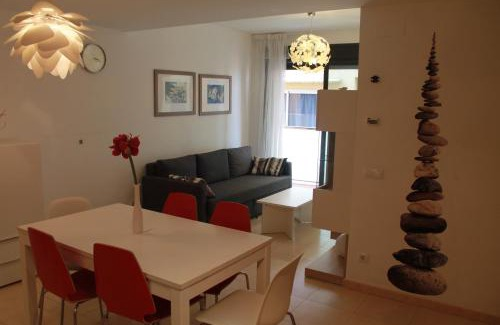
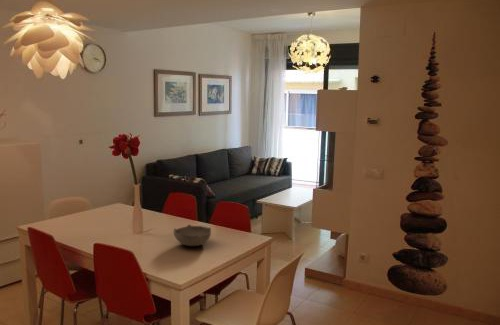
+ bowl [173,224,212,247]
